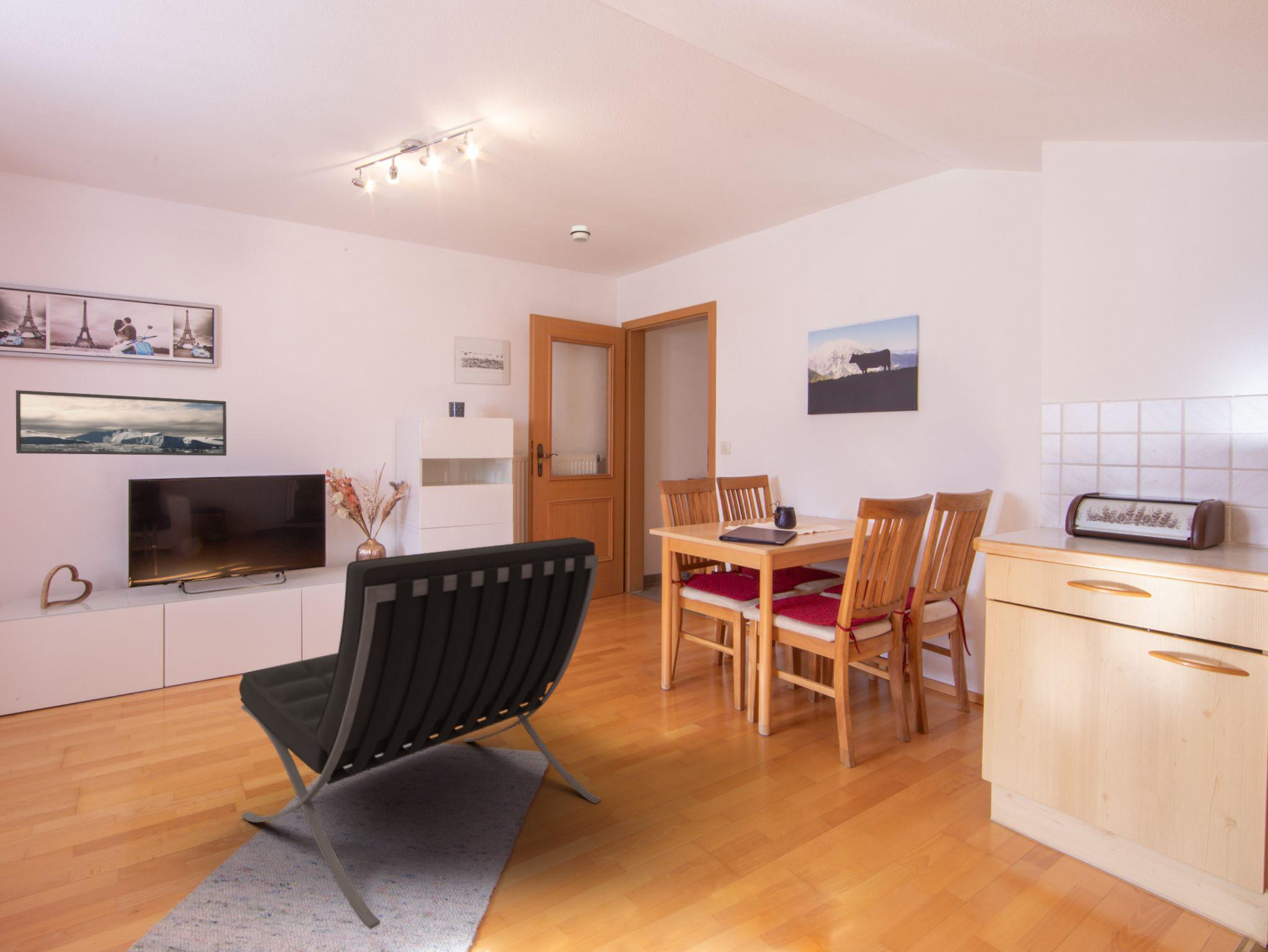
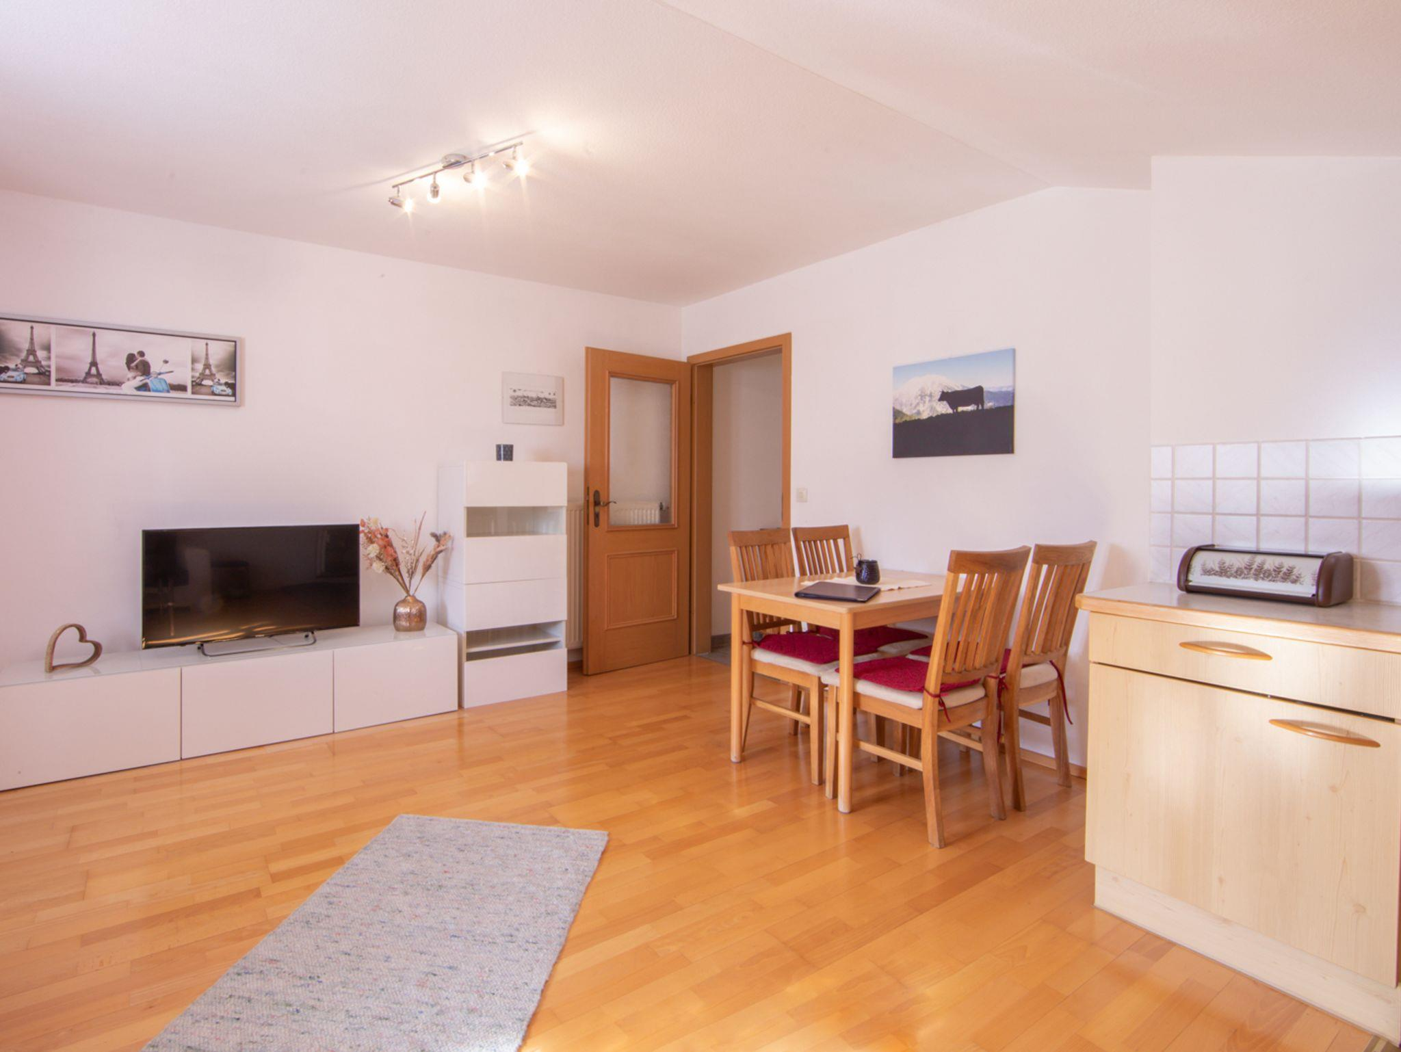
- lounge chair [238,537,601,930]
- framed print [15,389,227,456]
- smoke detector [570,225,591,243]
